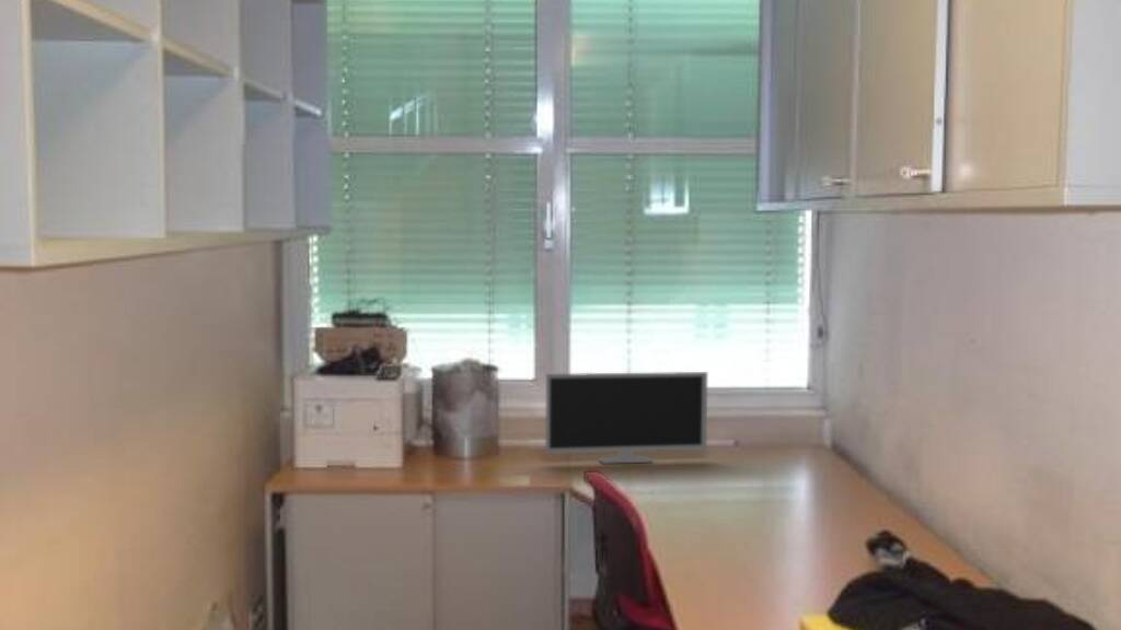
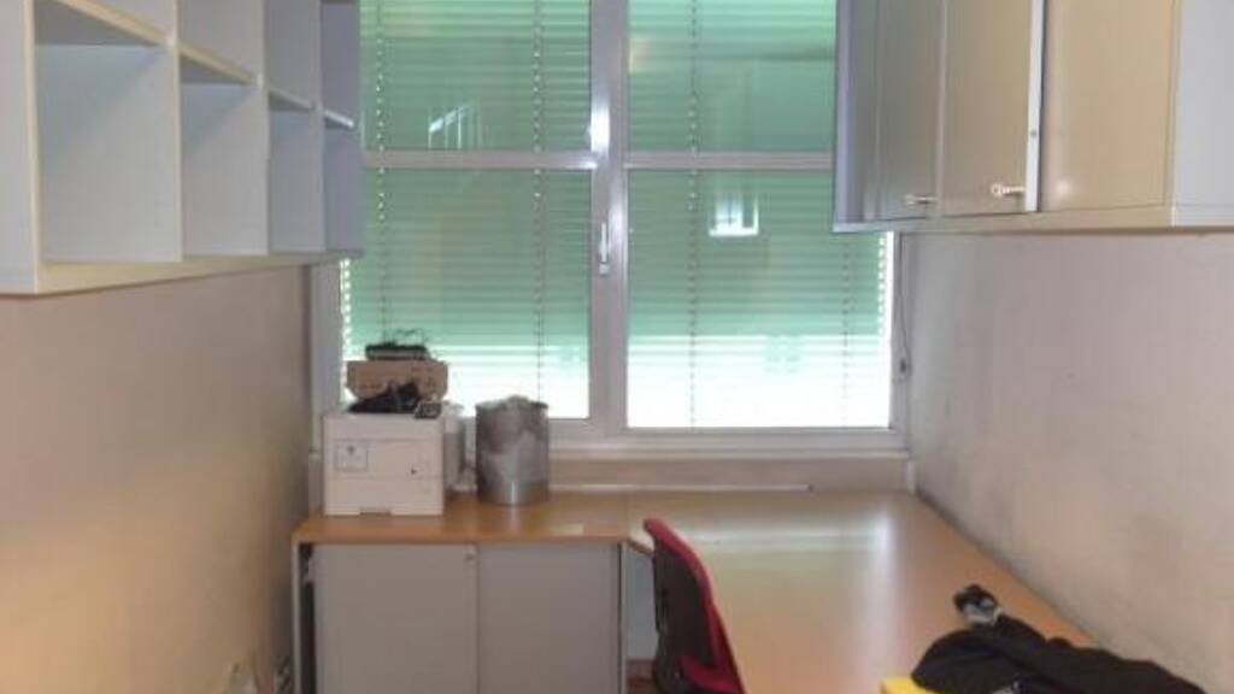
- monitor [544,371,708,465]
